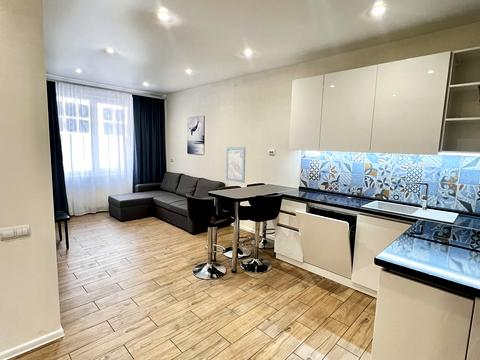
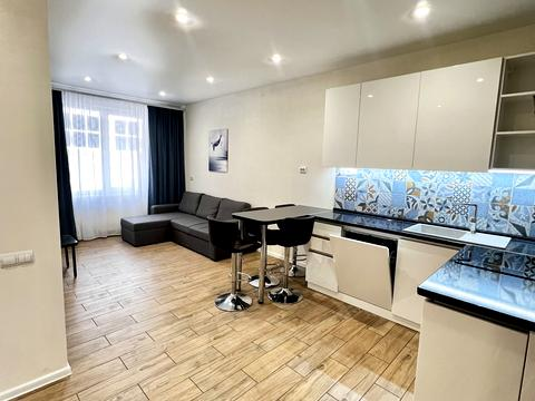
- wall art [225,146,246,184]
